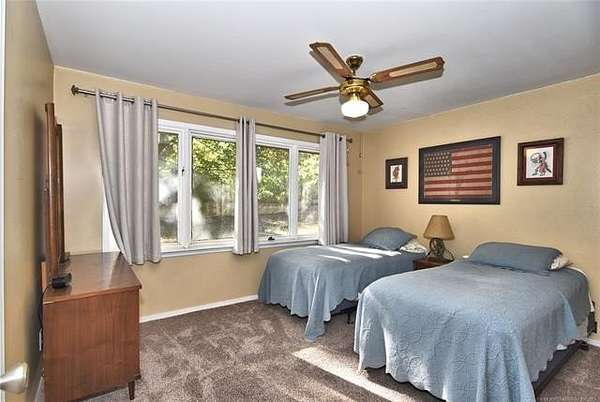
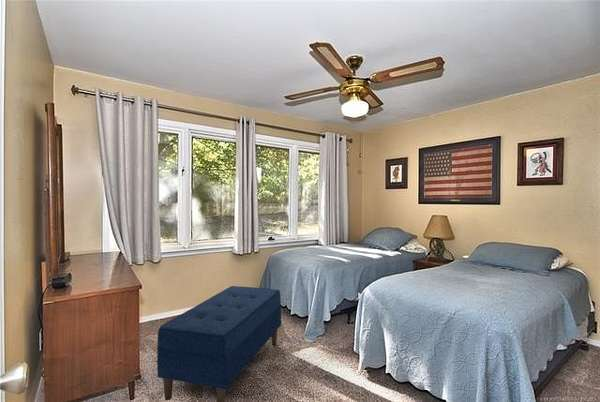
+ bench [156,285,282,402]
